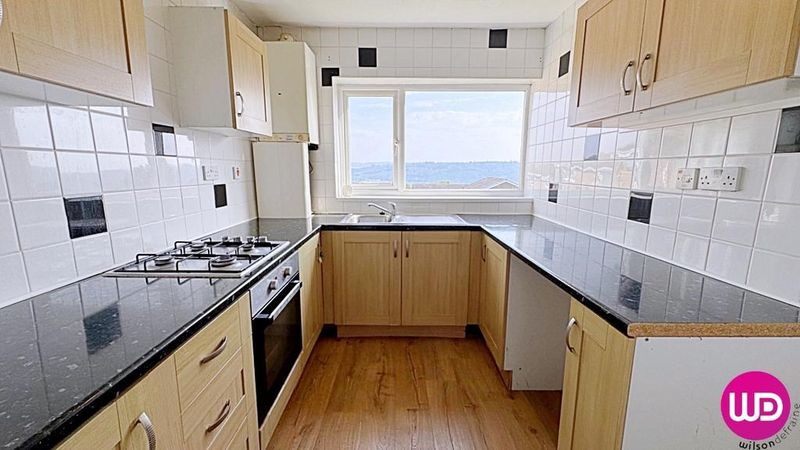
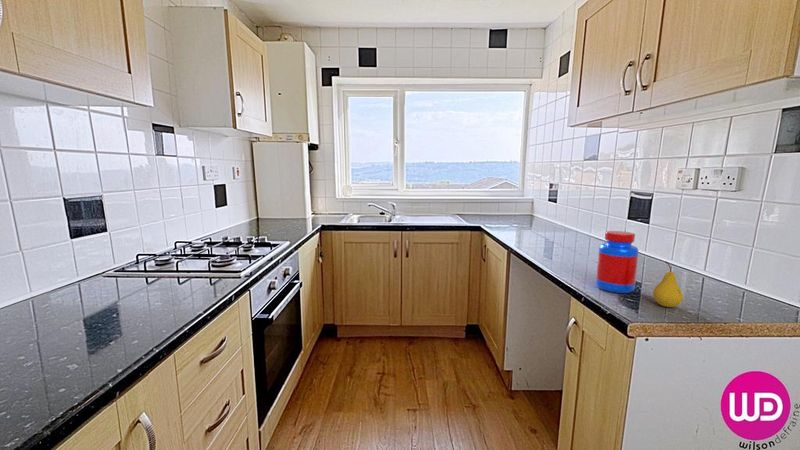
+ fruit [652,261,684,308]
+ jar [595,230,639,294]
